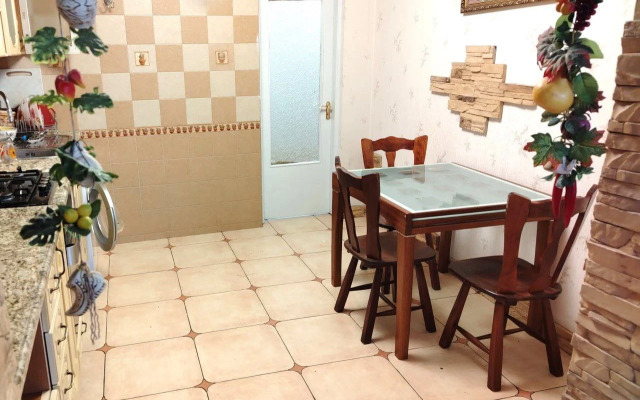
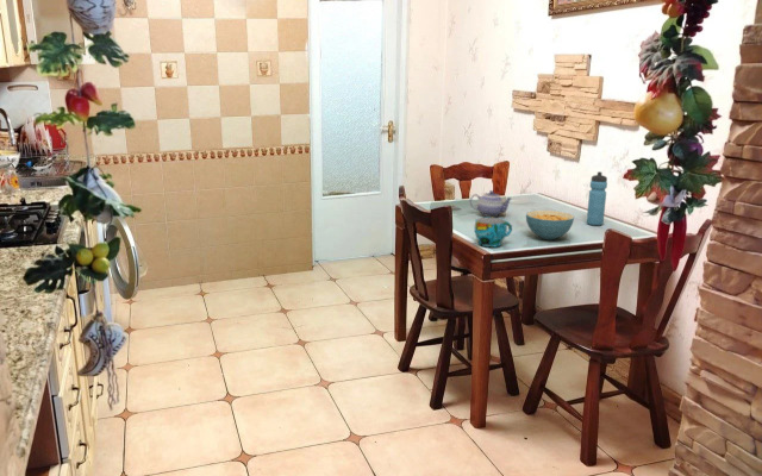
+ cereal bowl [525,209,575,240]
+ water bottle [586,170,608,226]
+ cup [474,217,513,249]
+ teapot [469,189,513,218]
